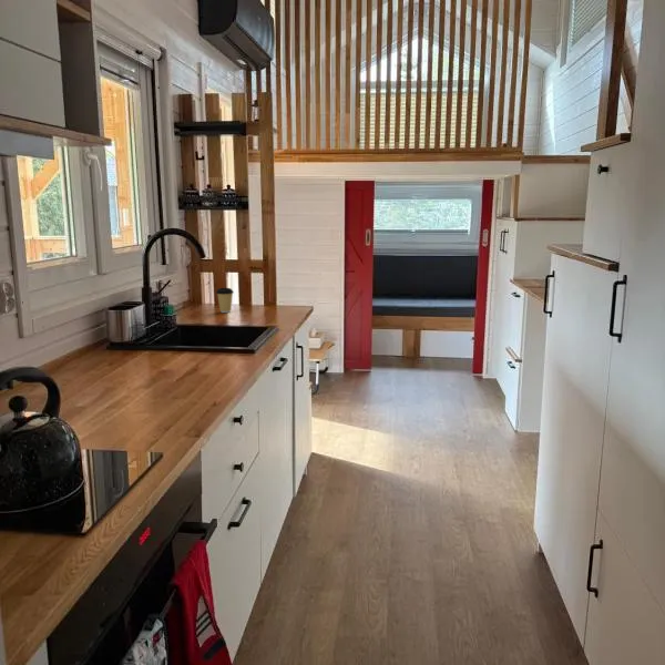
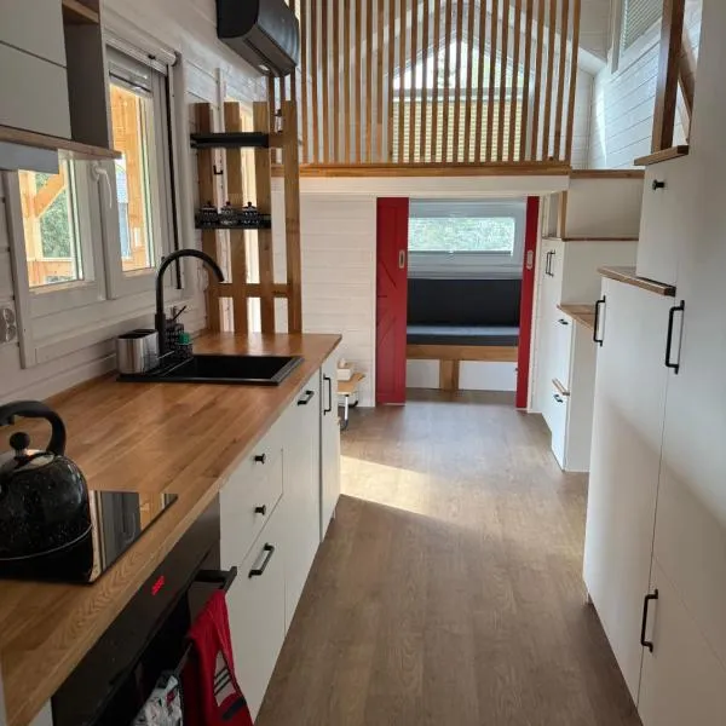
- coffee cup [215,287,235,314]
